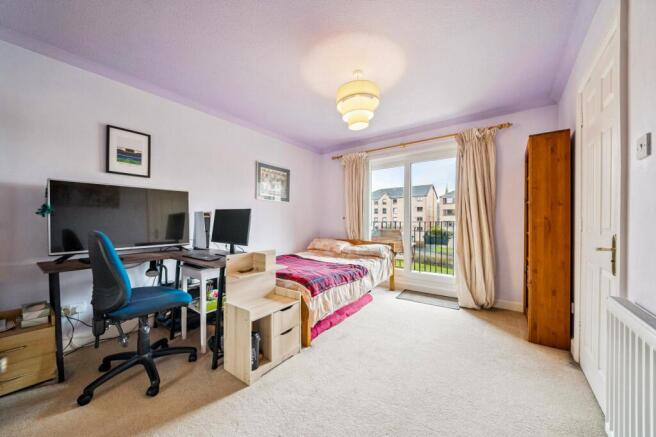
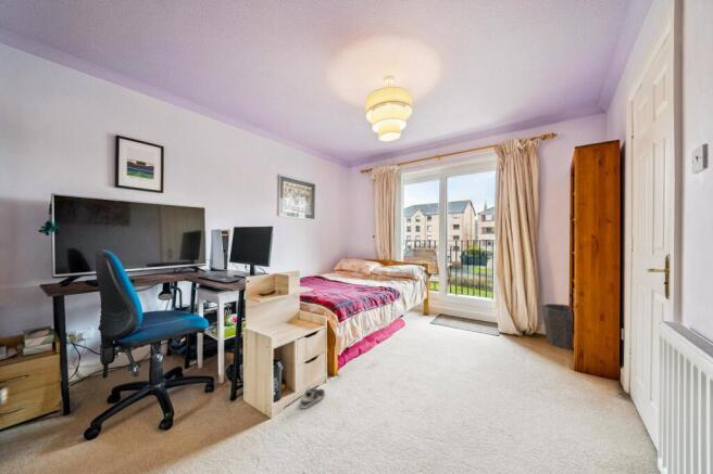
+ waste bin [540,303,575,350]
+ sneaker [299,387,326,410]
